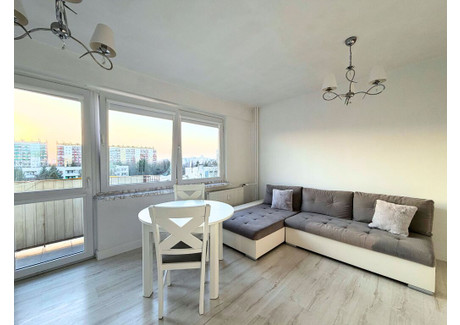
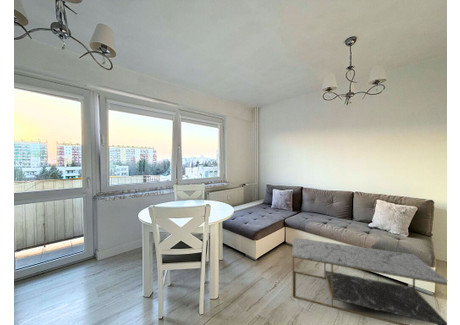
+ coffee table [292,237,448,325]
